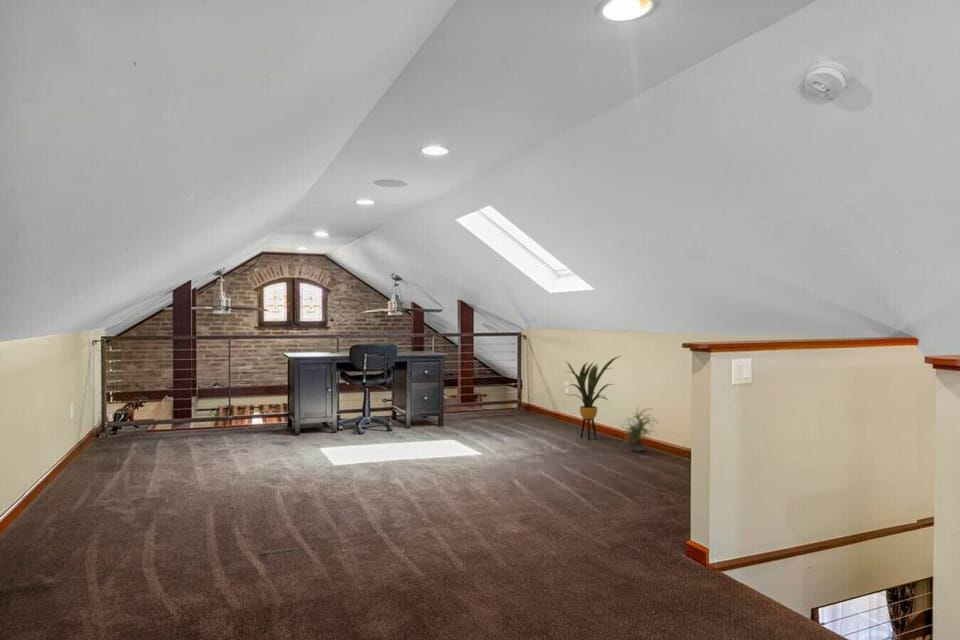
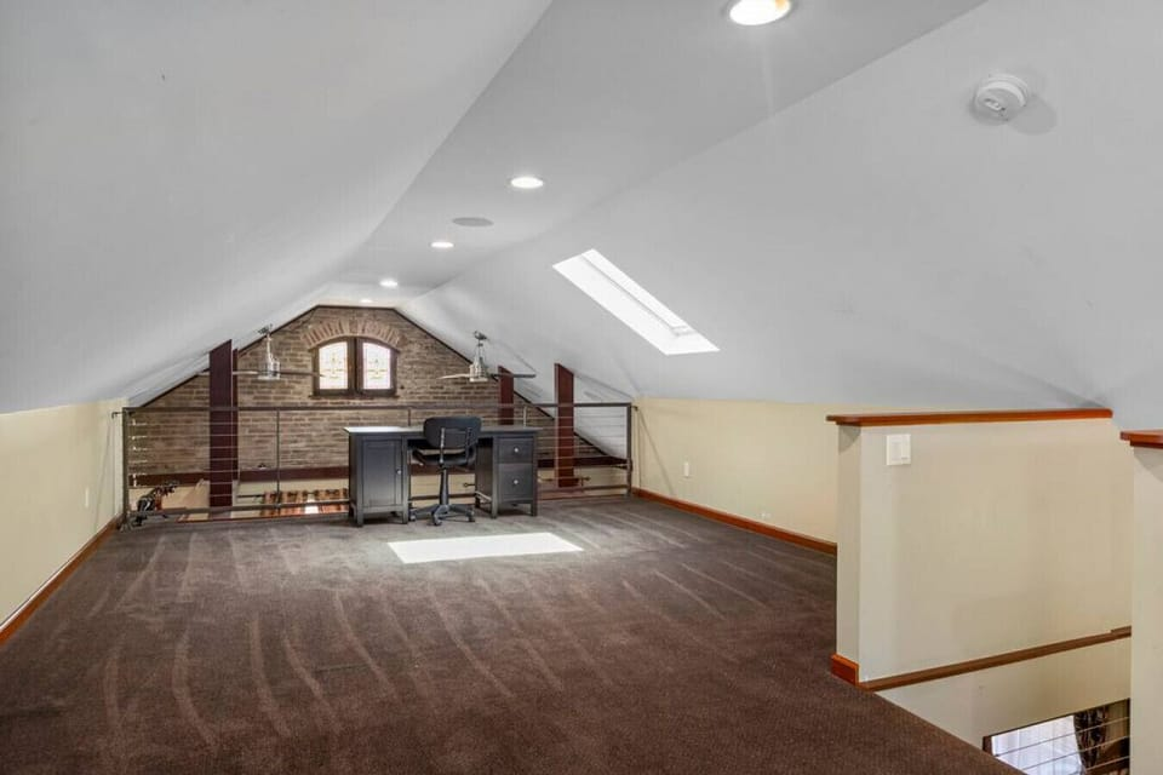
- potted plant [618,405,660,453]
- house plant [564,355,622,441]
